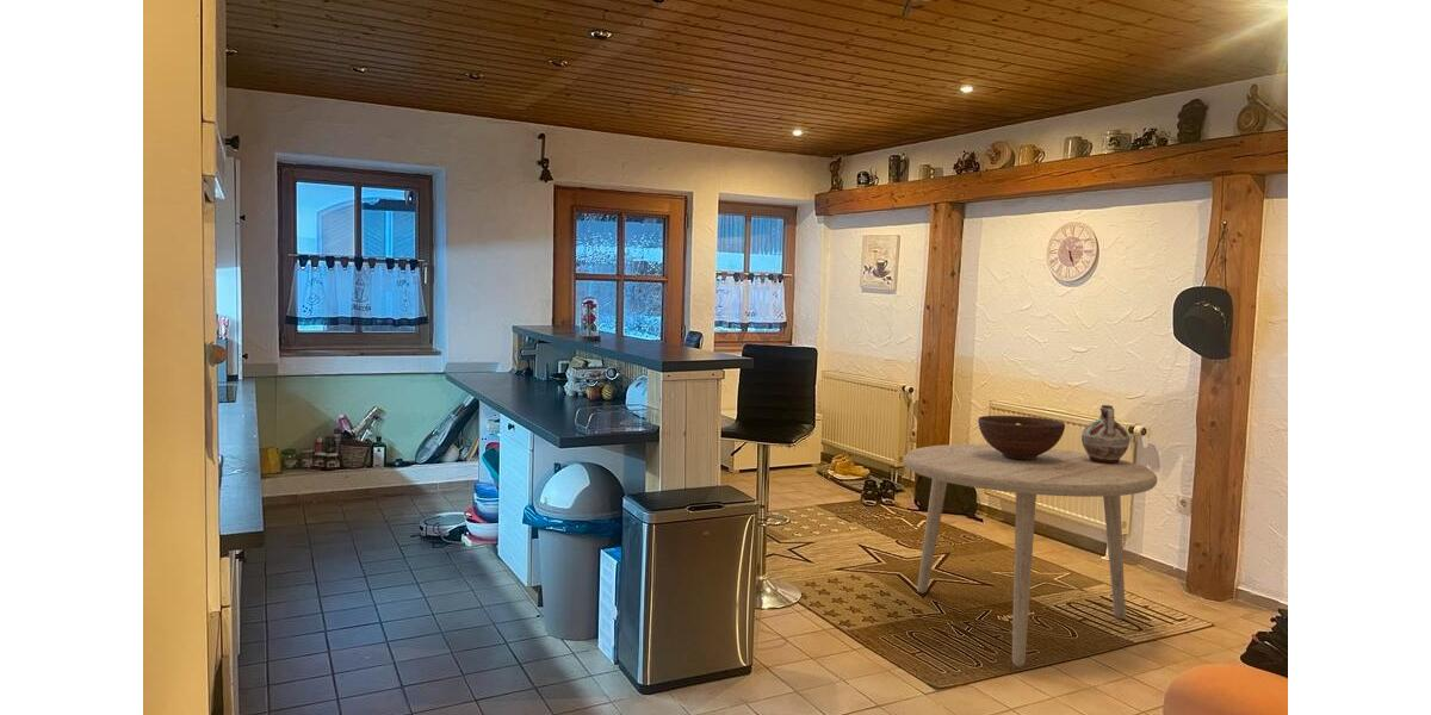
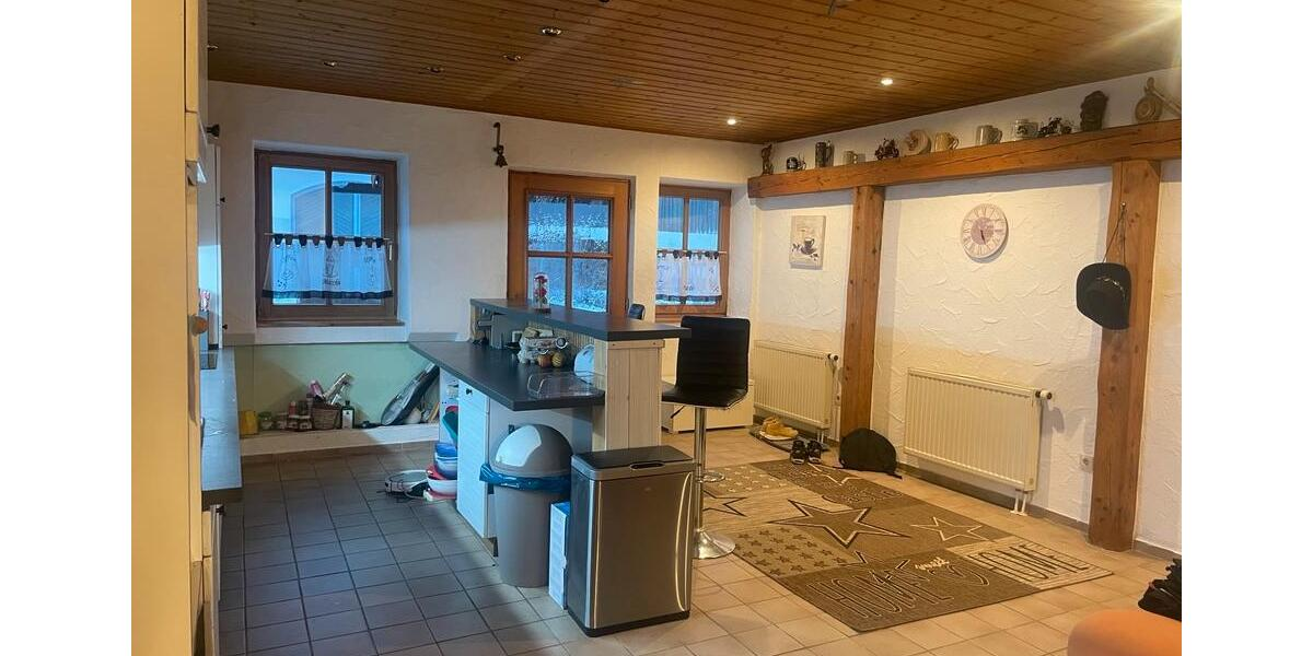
- ceramic jug [1080,404,1130,464]
- dining table [903,443,1158,667]
- fruit bowl [977,415,1066,460]
